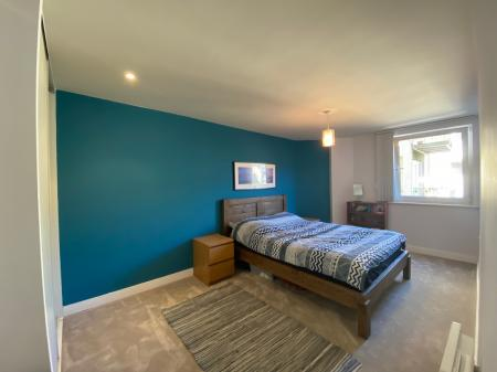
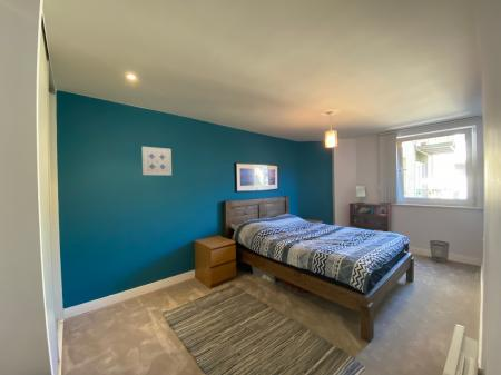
+ wastebasket [429,239,450,264]
+ wall art [140,146,173,176]
